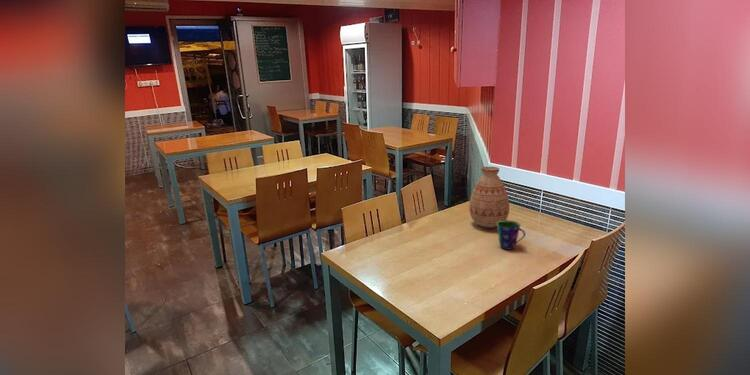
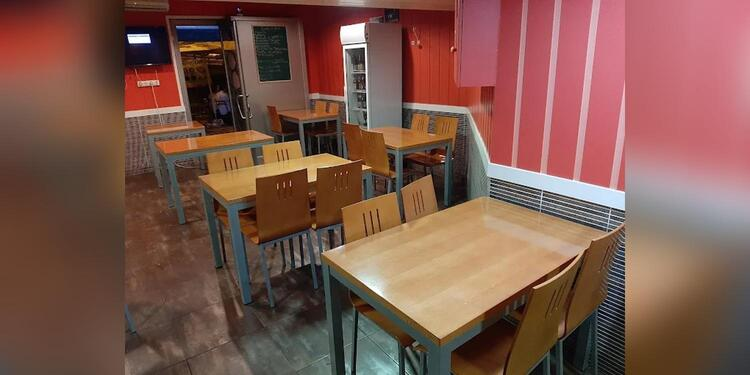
- vase [468,166,510,229]
- cup [496,219,527,251]
